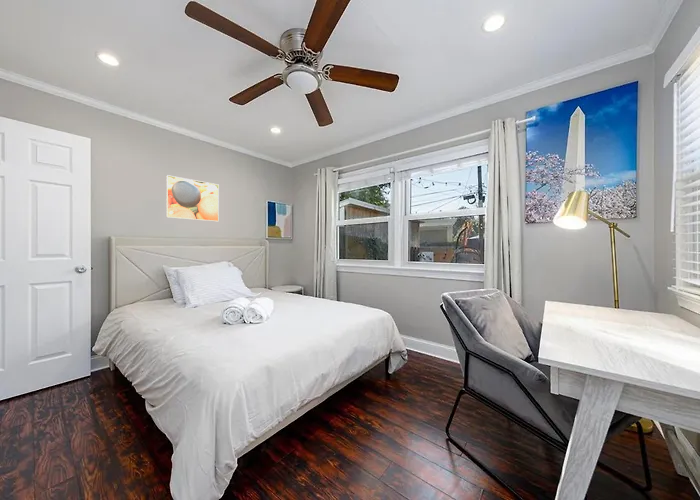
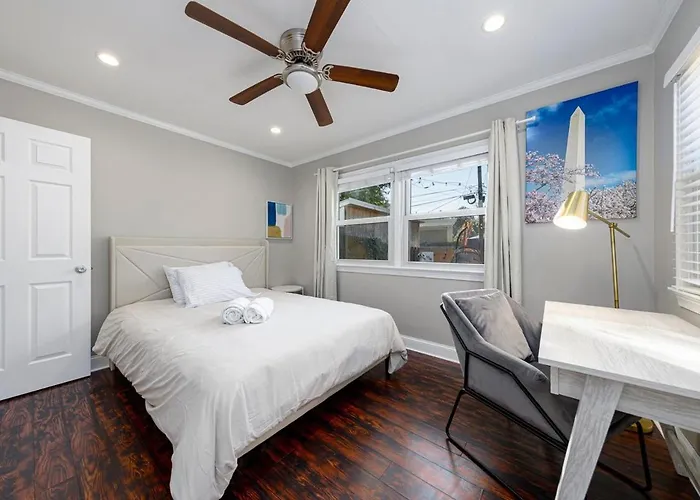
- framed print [165,174,220,222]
